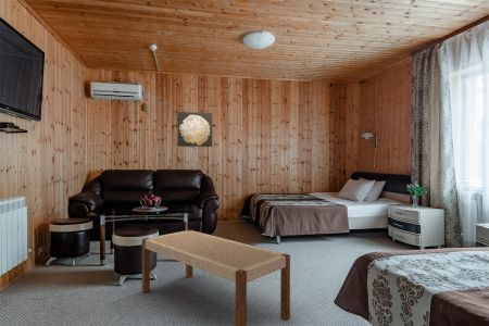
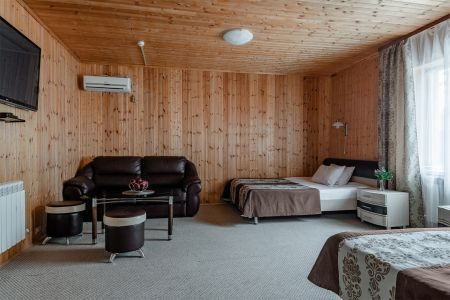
- bench [141,228,291,326]
- wall art [177,111,213,148]
